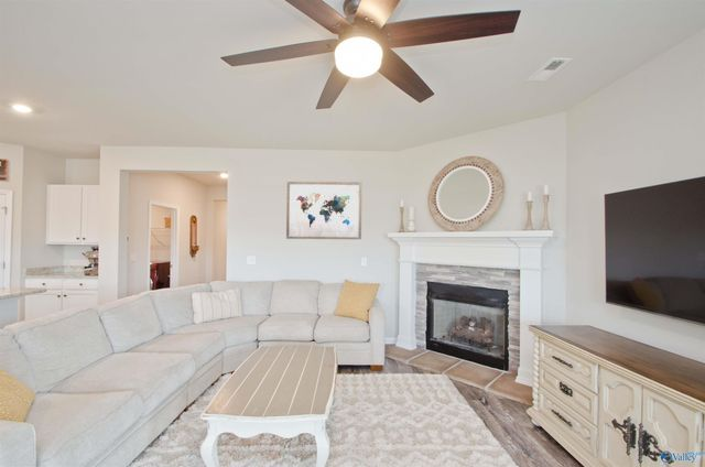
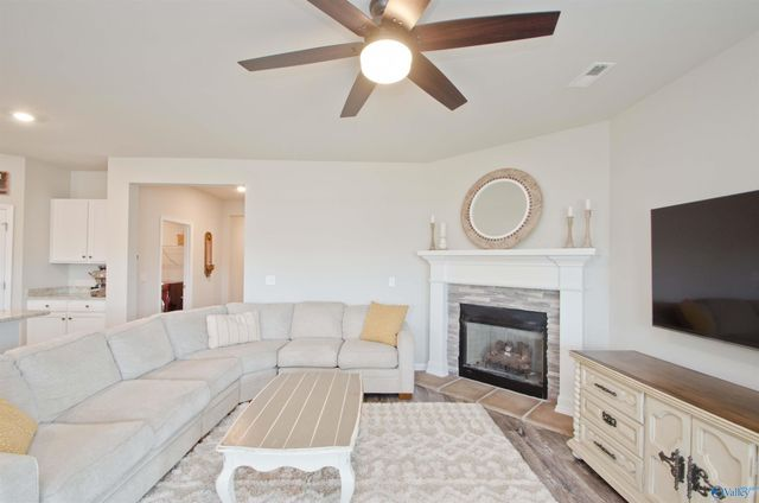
- wall art [285,181,362,240]
